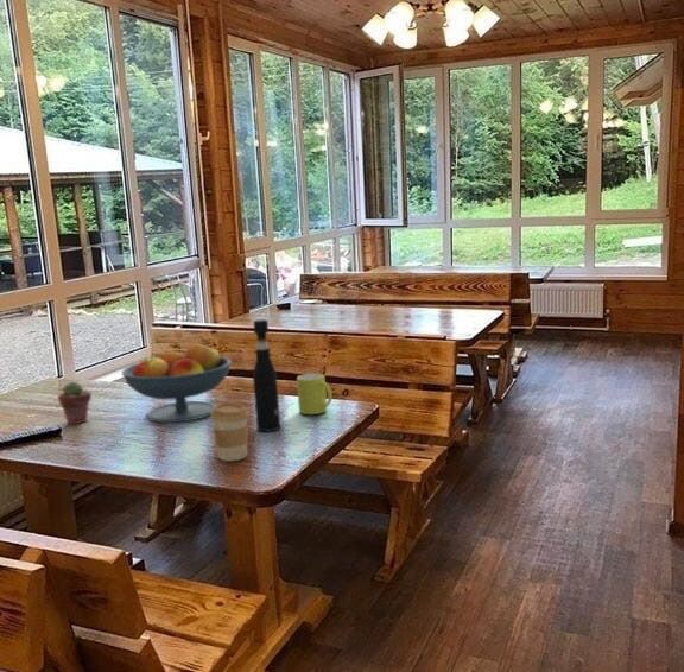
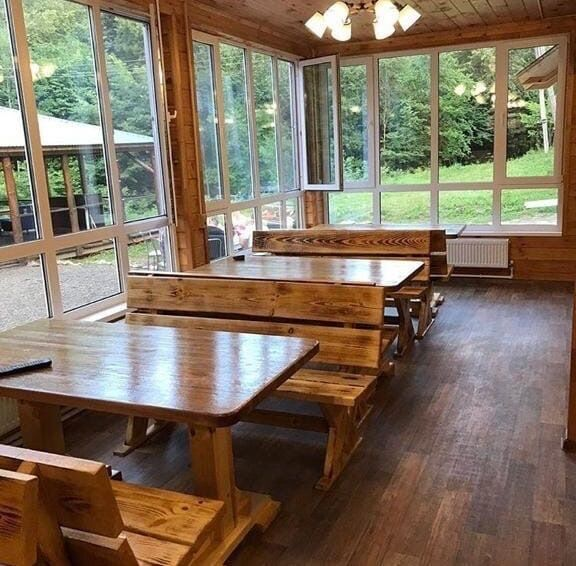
- pepper grinder [252,318,281,432]
- potted succulent [57,381,93,425]
- mug [296,373,334,416]
- coffee cup [209,402,251,462]
- fruit bowl [121,341,233,424]
